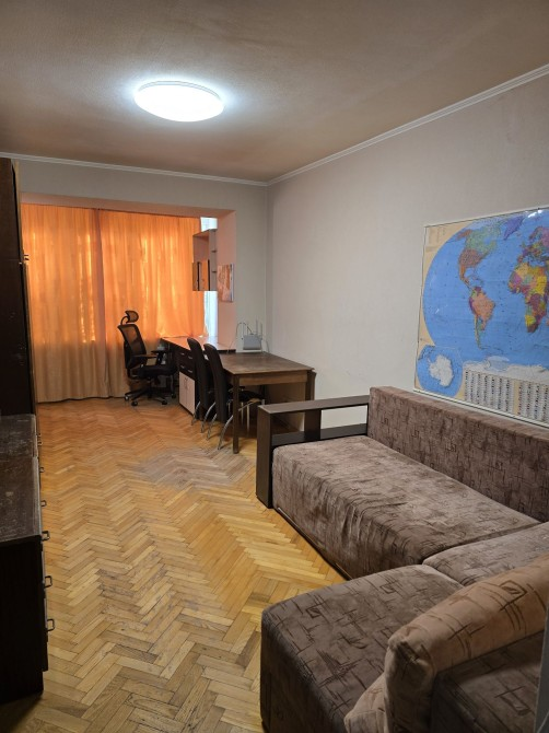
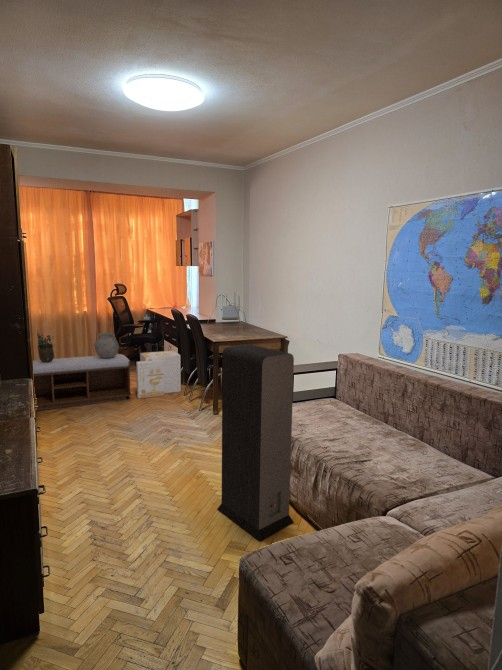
+ speaker [216,343,295,542]
+ product box [135,350,182,399]
+ ceramic pot [93,332,120,358]
+ bench [32,353,132,412]
+ potted plant [32,328,56,362]
